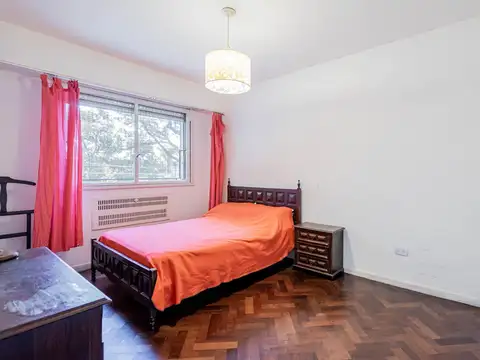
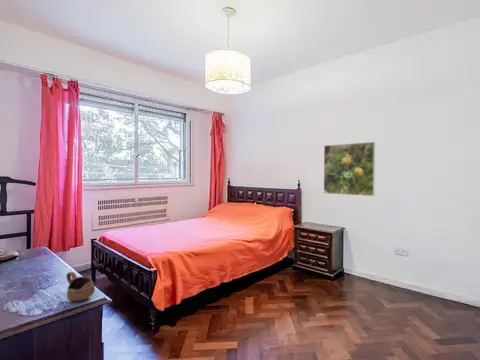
+ cup [65,271,96,302]
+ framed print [323,141,376,197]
